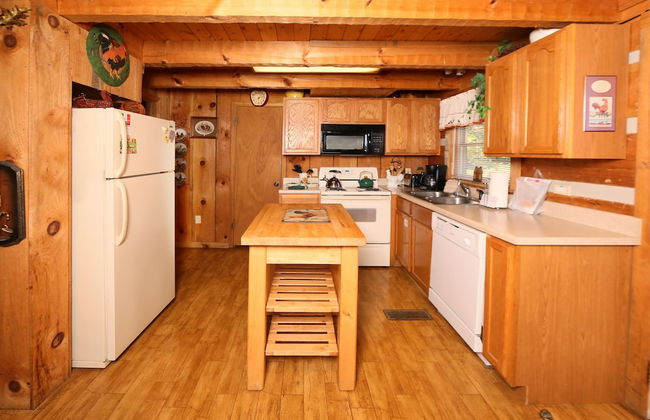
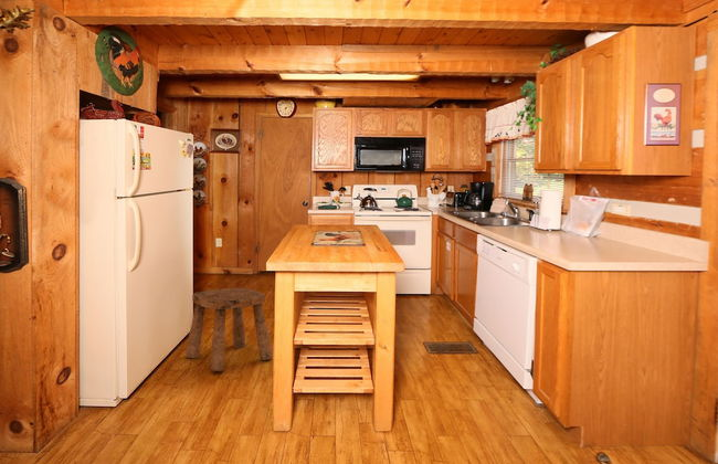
+ stool [184,287,274,372]
